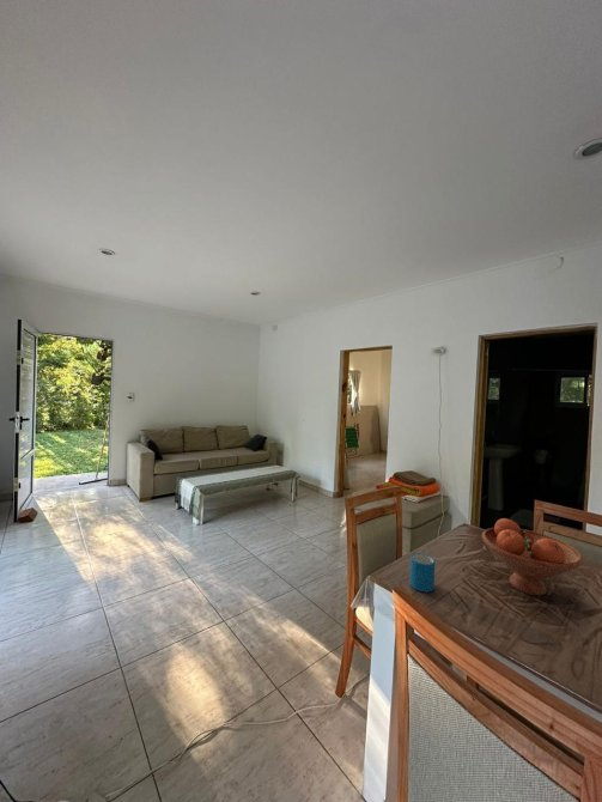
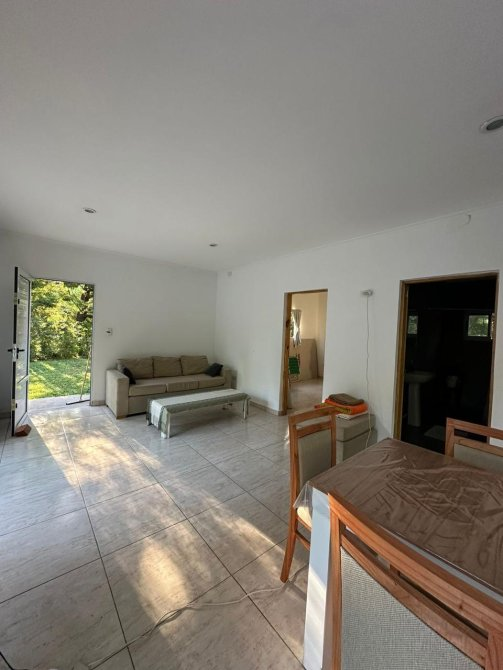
- fruit bowl [481,517,585,596]
- mug [409,552,436,594]
